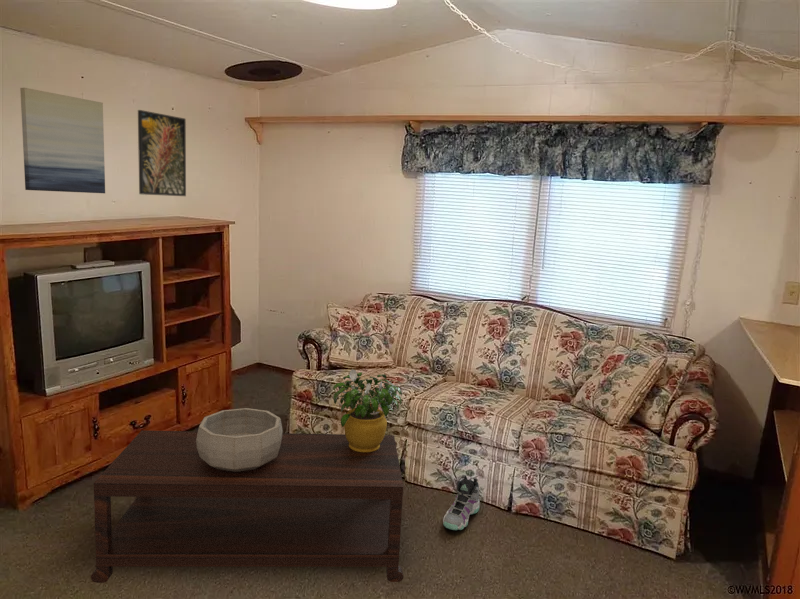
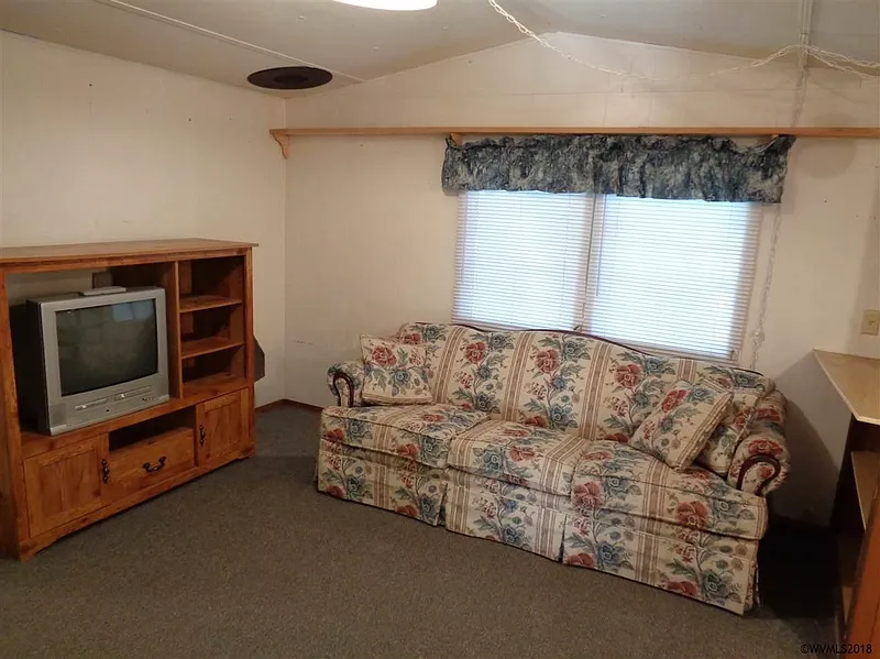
- coffee table [90,430,404,584]
- sneaker [442,474,481,531]
- potted flower [332,368,403,452]
- decorative bowl [196,407,284,472]
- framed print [137,109,187,197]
- wall art [19,87,106,194]
